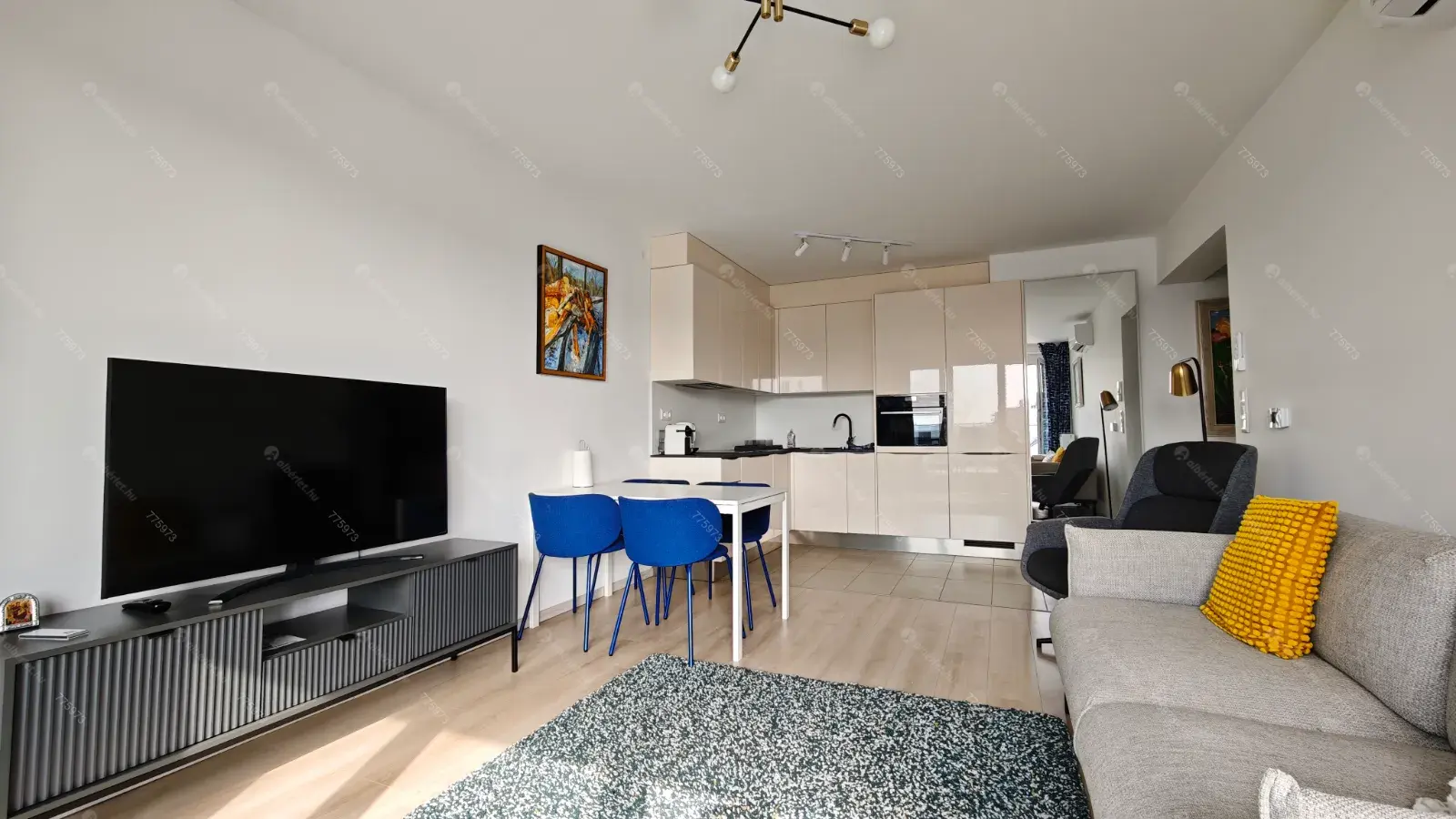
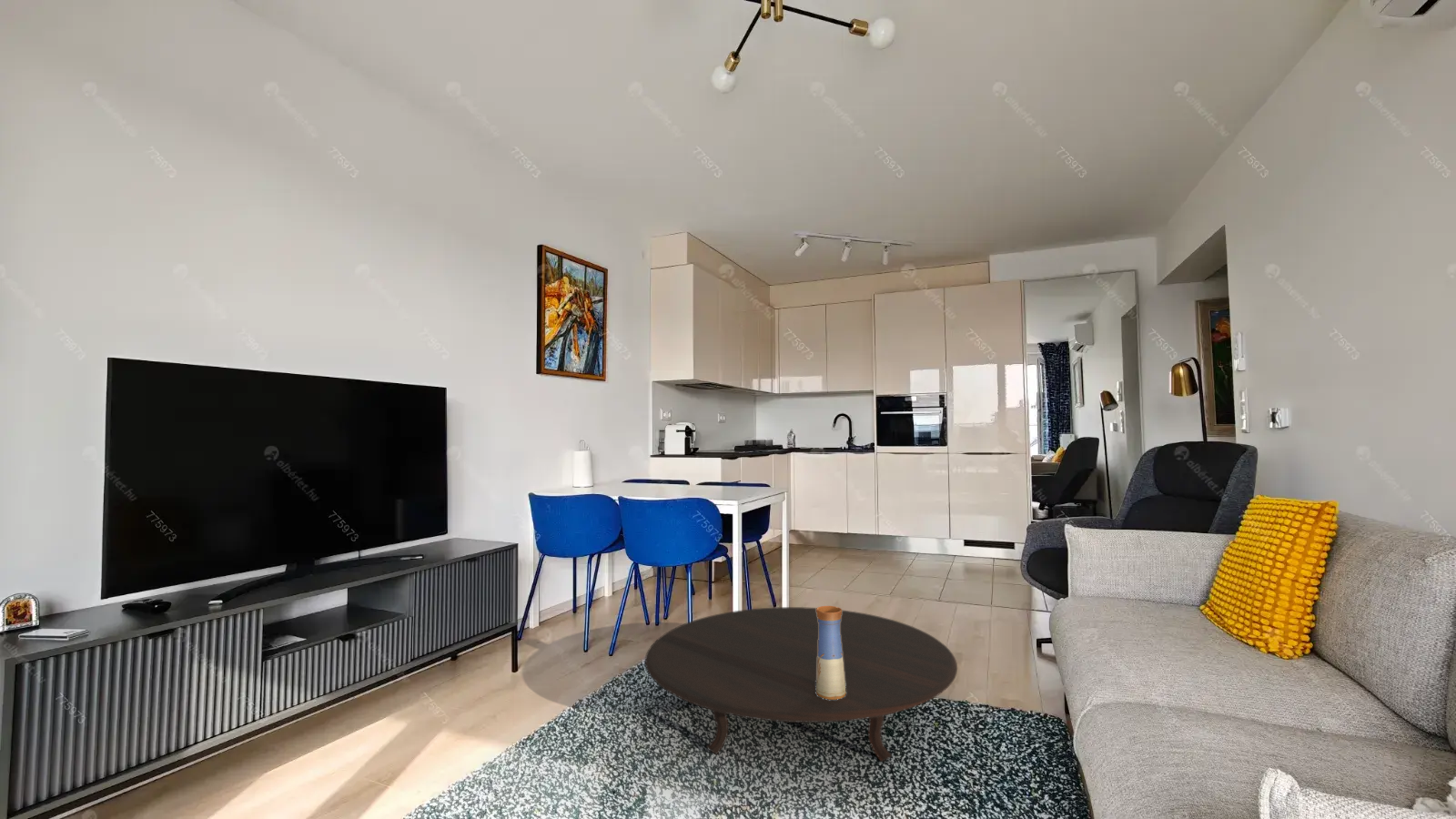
+ vase [816,605,846,700]
+ table [644,606,958,763]
